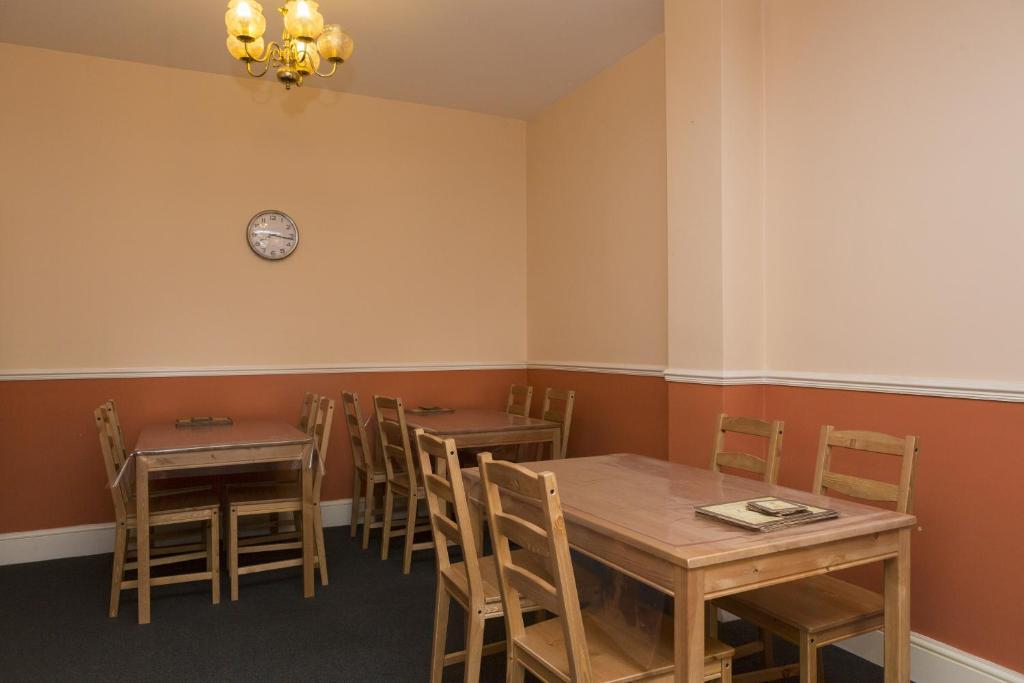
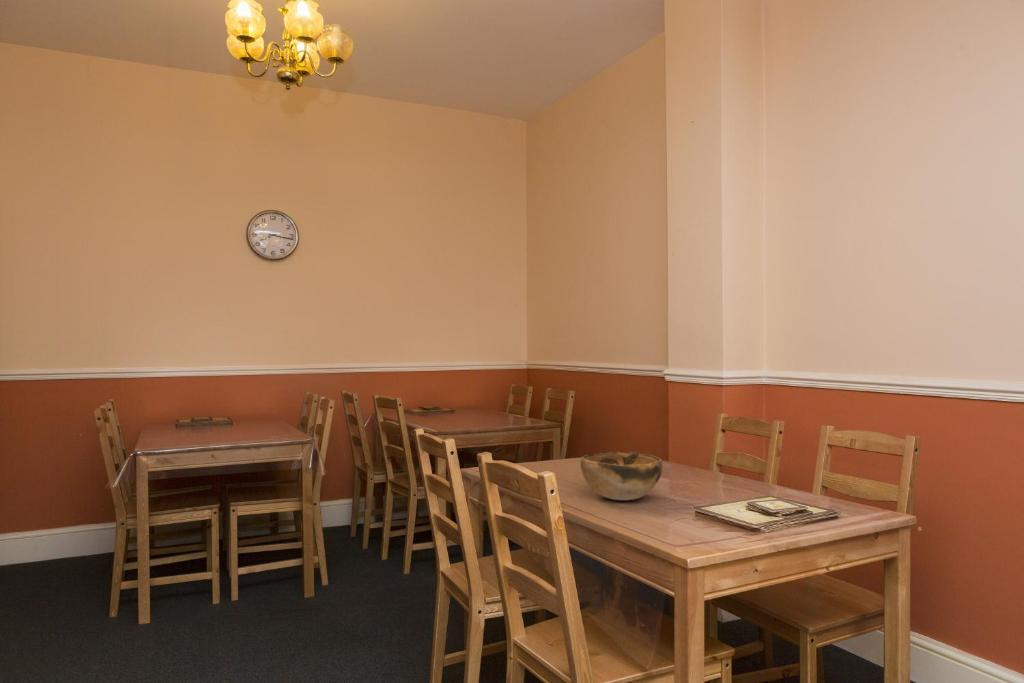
+ decorative bowl [579,451,664,501]
